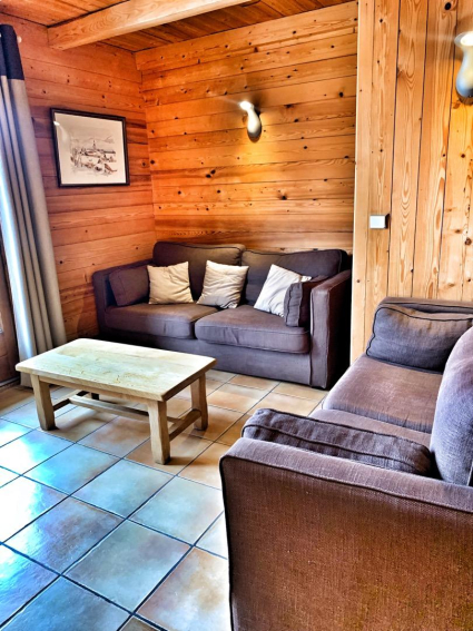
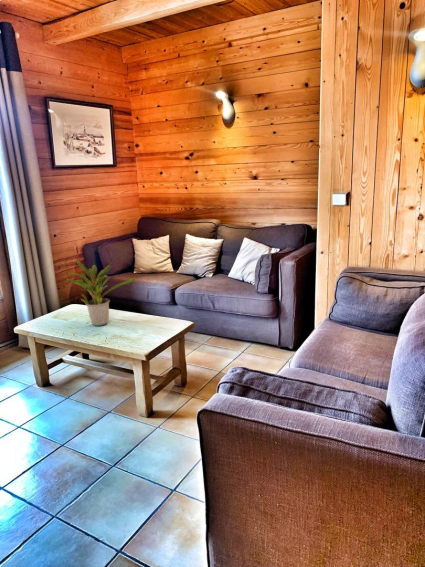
+ potted plant [64,259,135,327]
